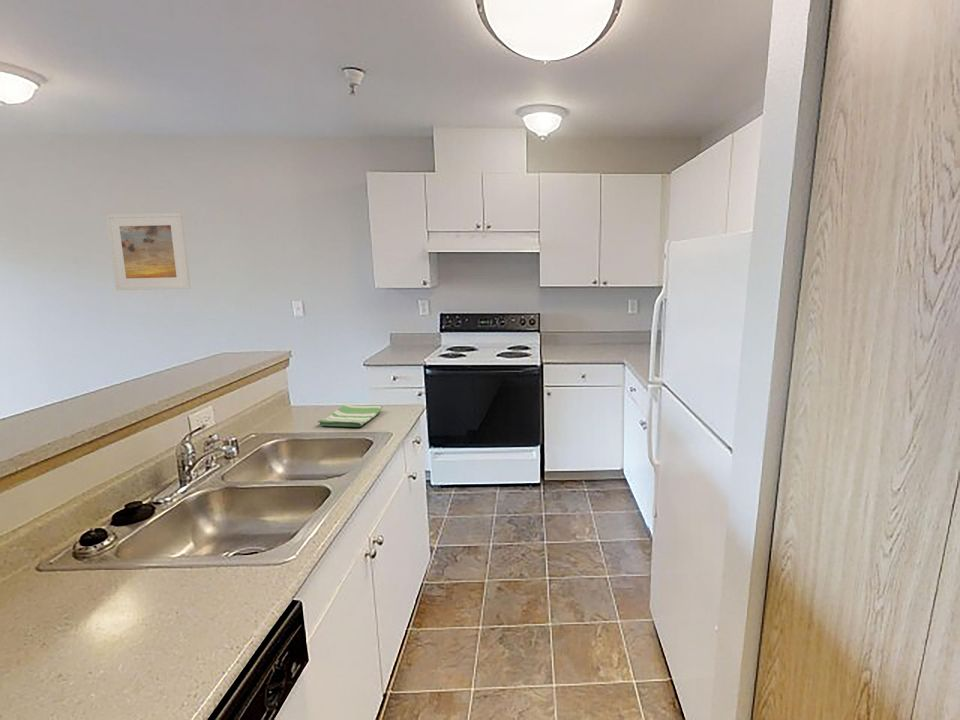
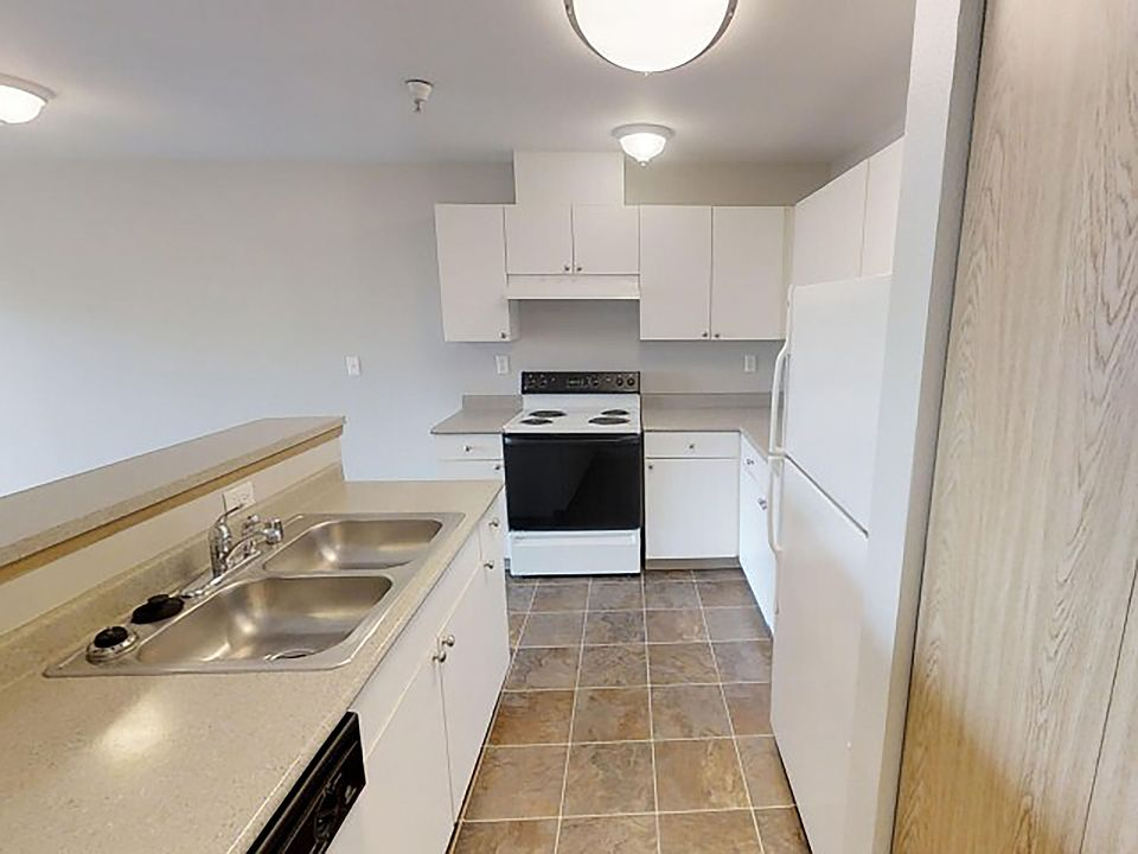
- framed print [105,212,191,291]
- dish towel [317,404,384,428]
